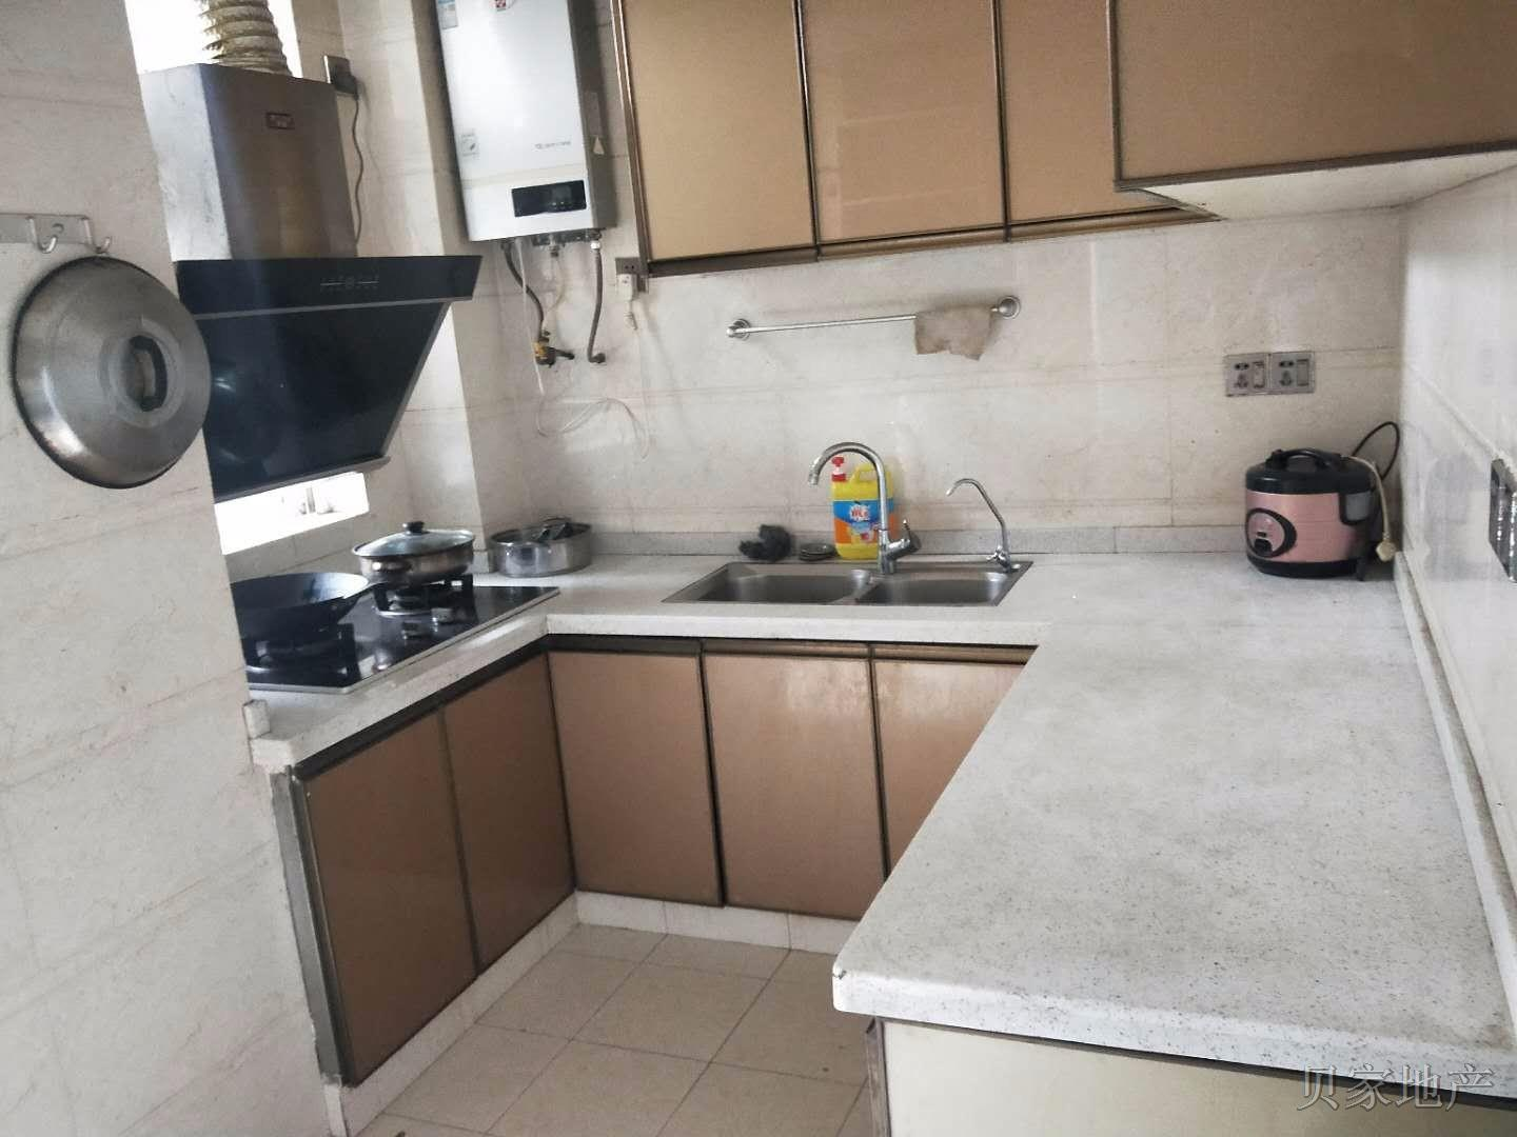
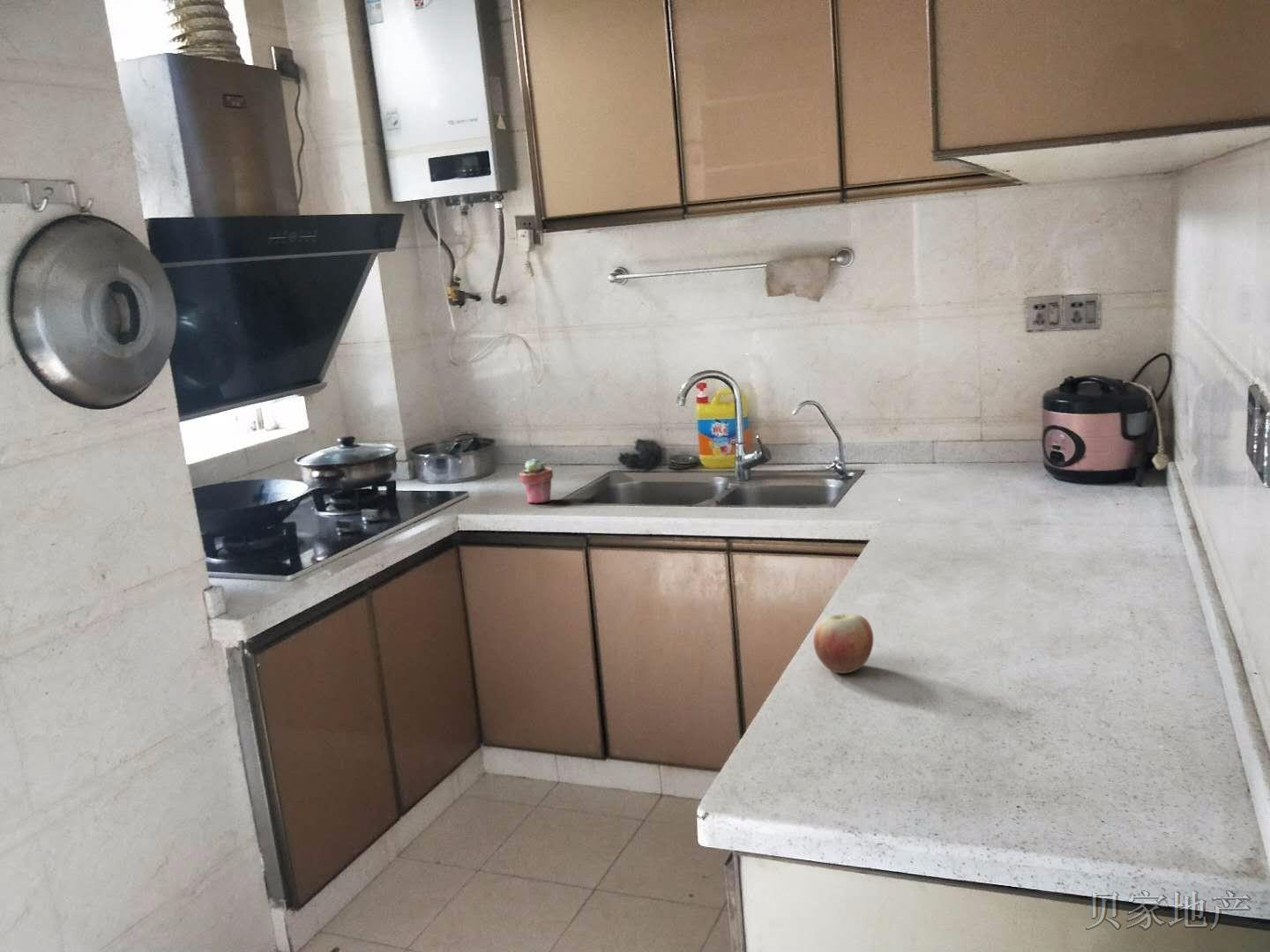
+ apple [812,613,874,674]
+ potted succulent [519,457,554,504]
